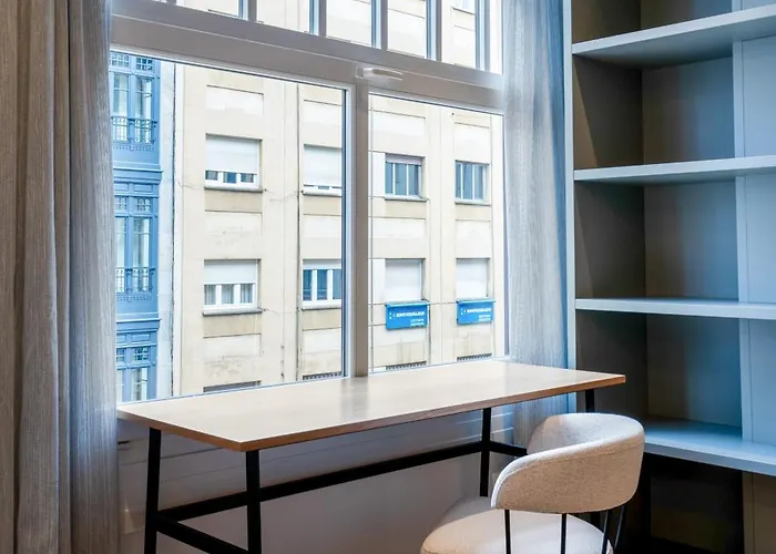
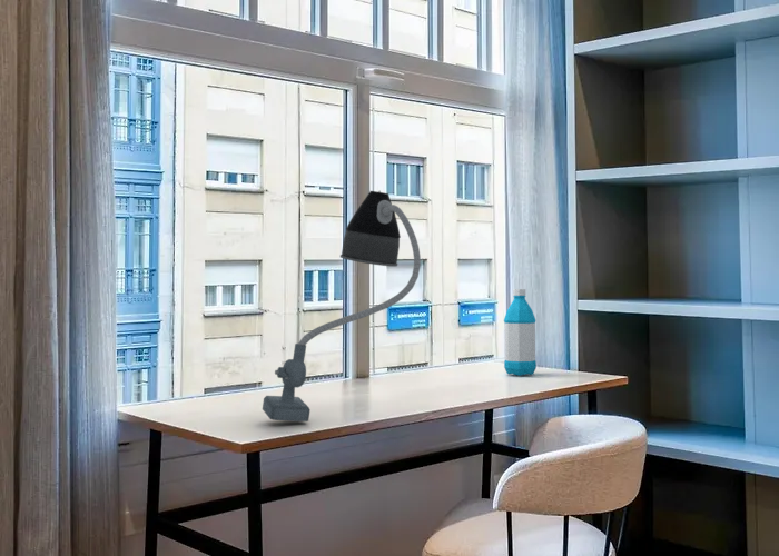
+ water bottle [503,288,538,377]
+ desk lamp [262,189,422,423]
